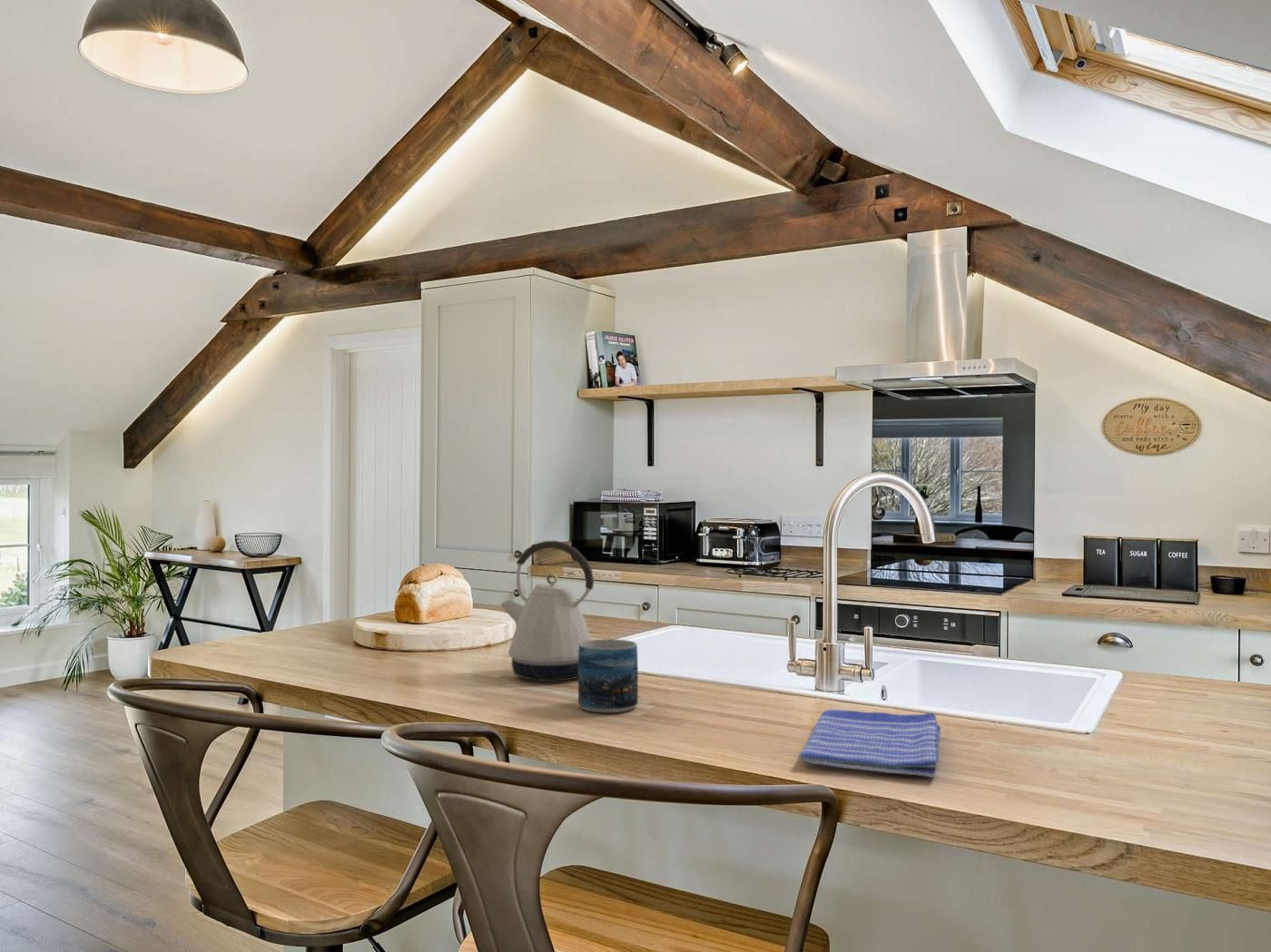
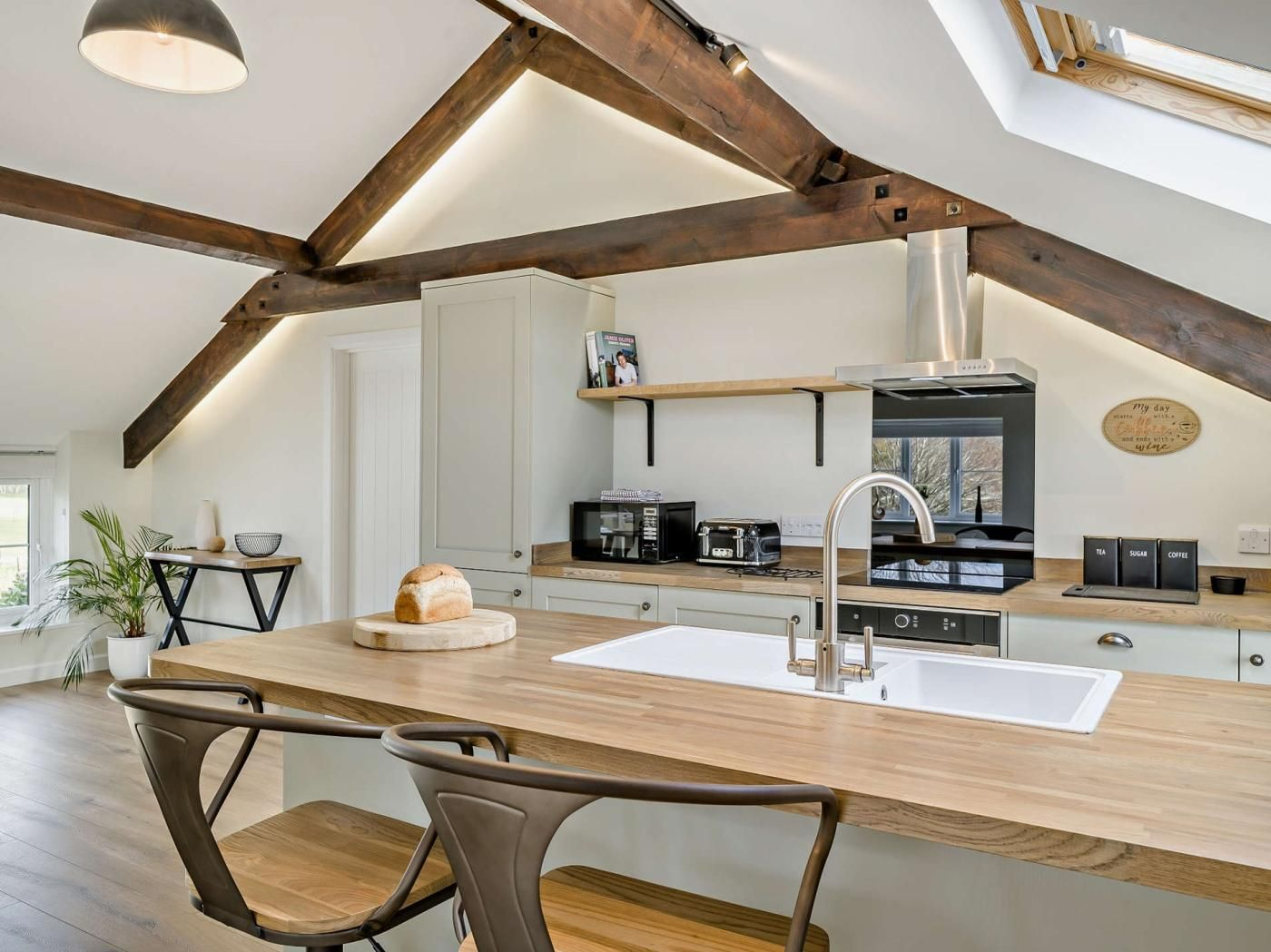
- dish towel [798,709,941,779]
- kettle [499,540,595,682]
- mug [577,638,639,713]
